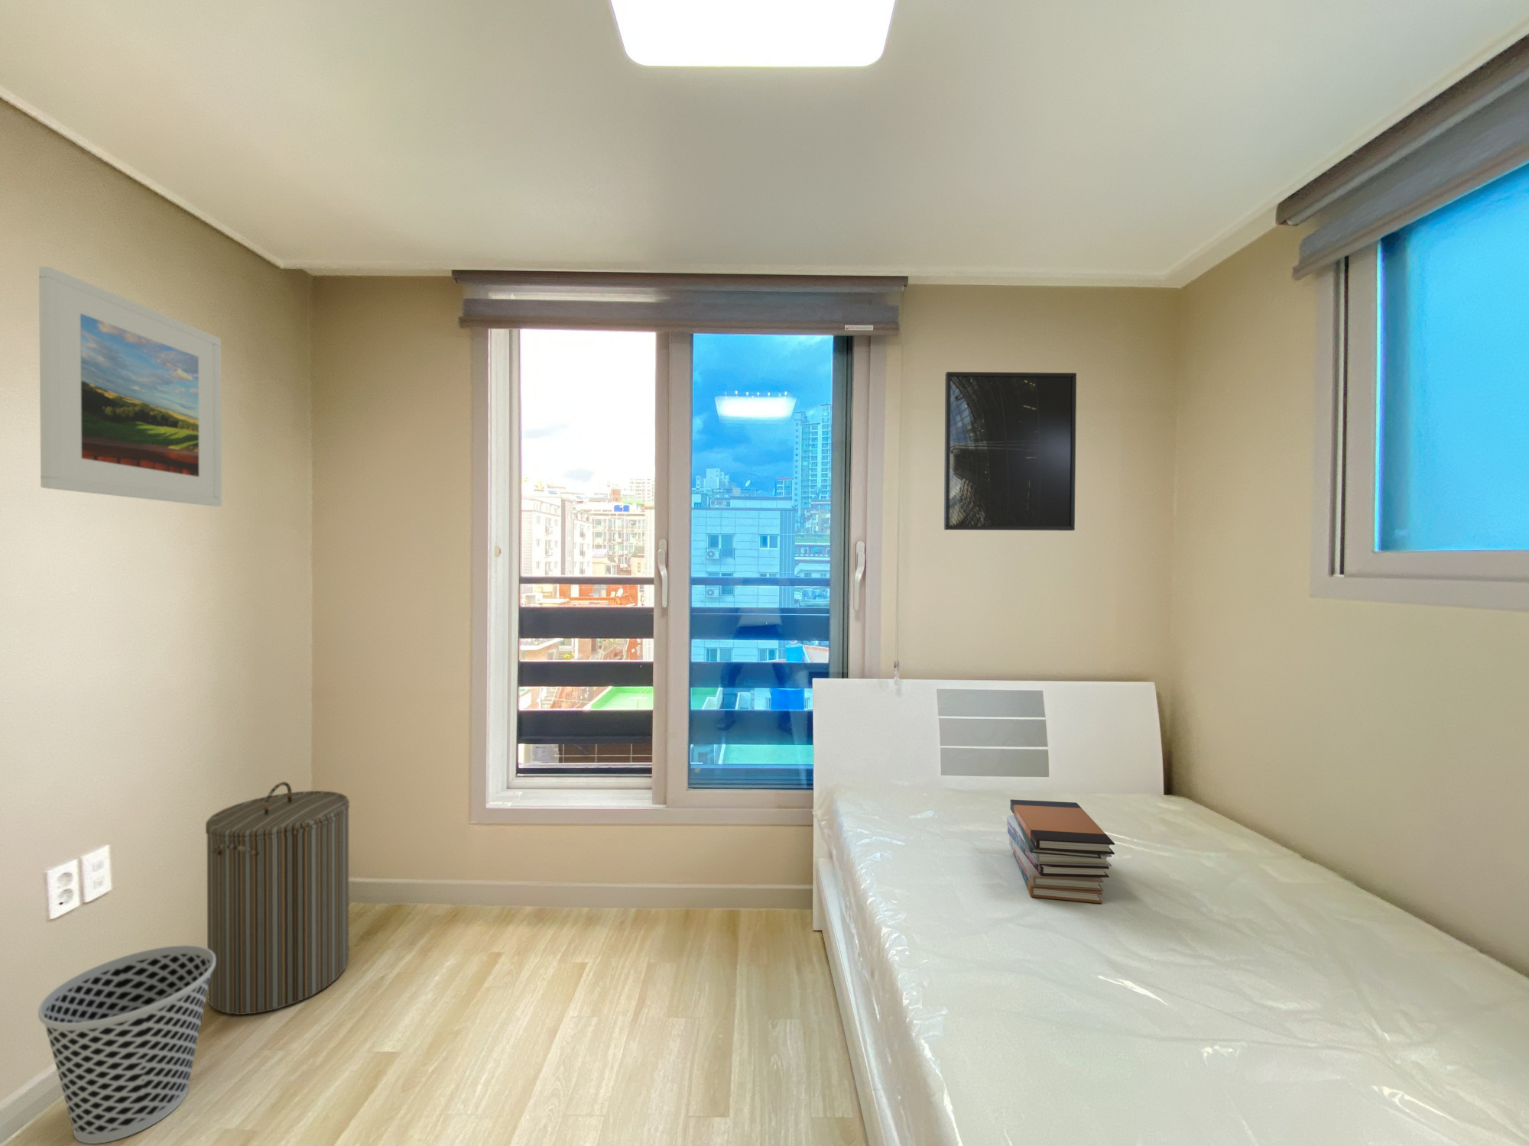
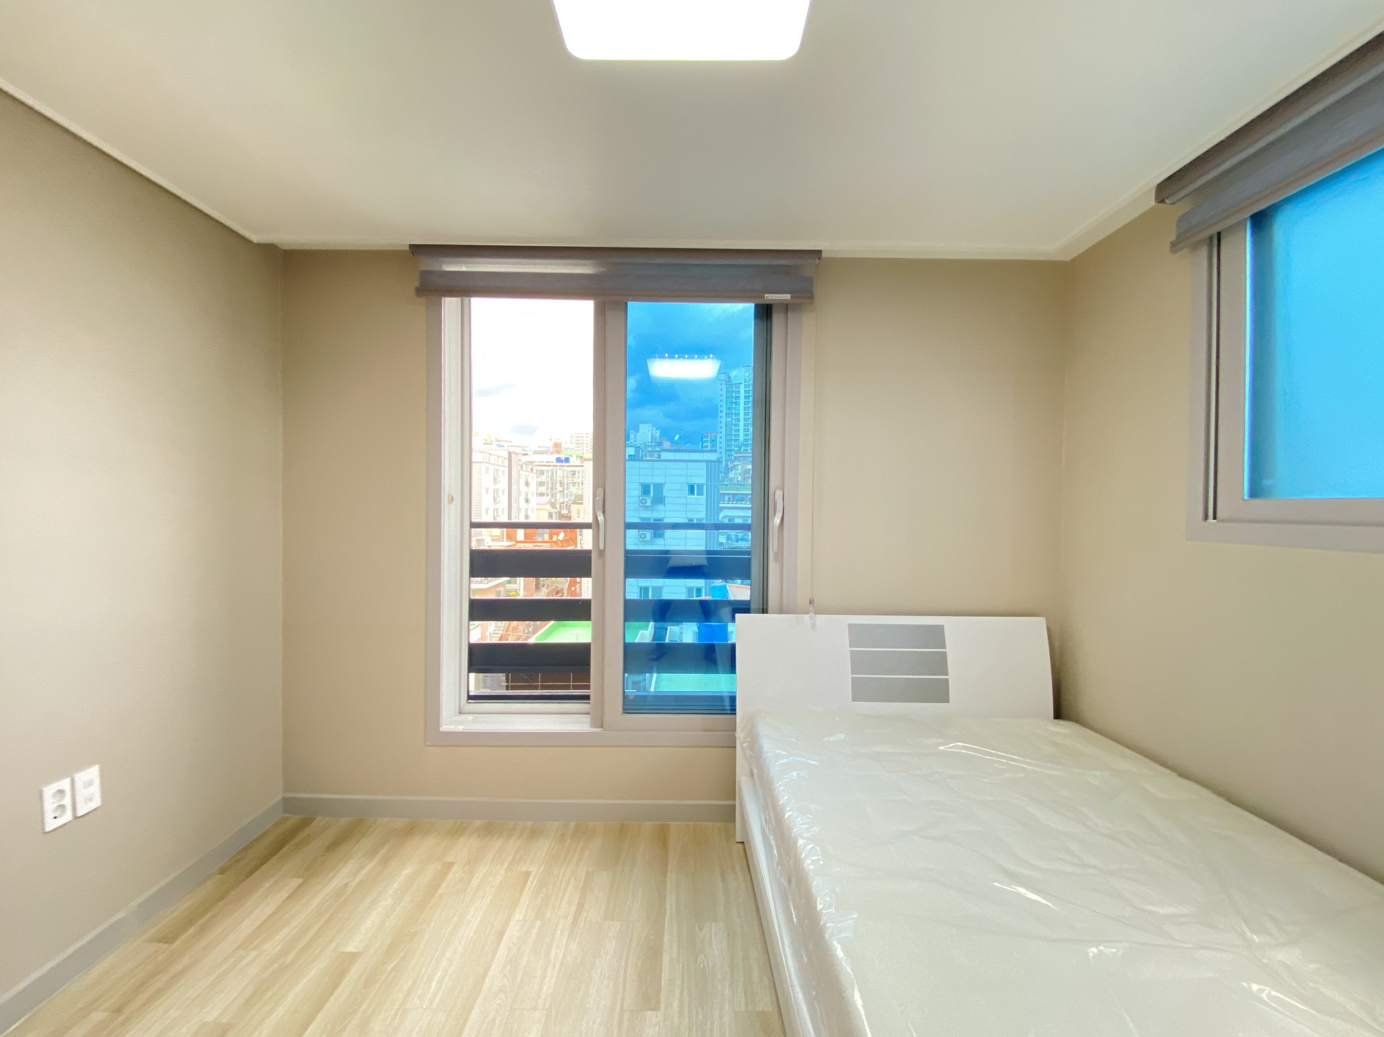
- book stack [1006,798,1115,904]
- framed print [39,266,223,507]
- wastebasket [37,944,216,1145]
- laundry hamper [205,781,350,1015]
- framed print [944,371,1078,532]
